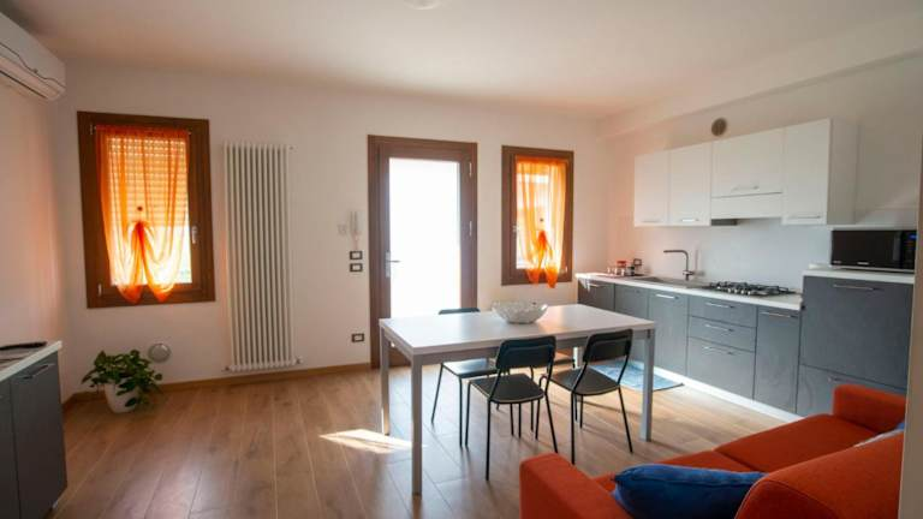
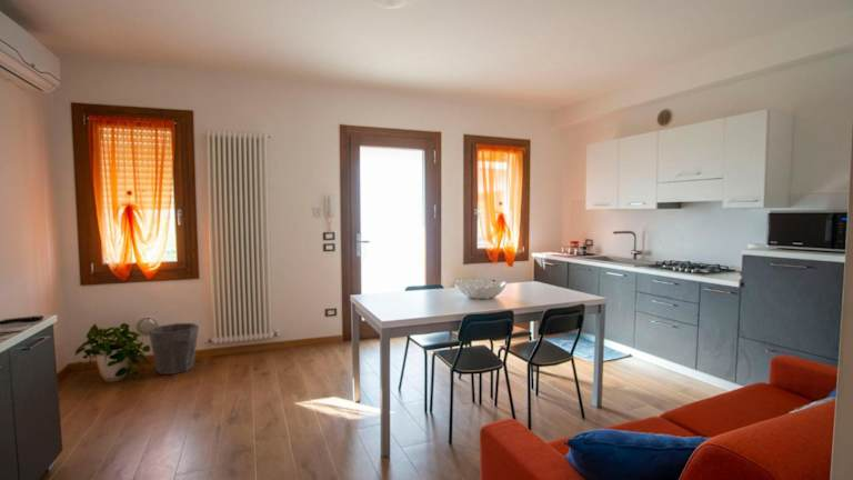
+ waste bin [148,322,200,376]
